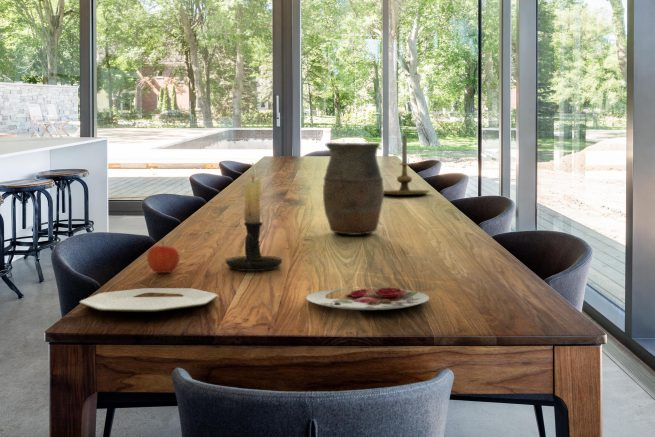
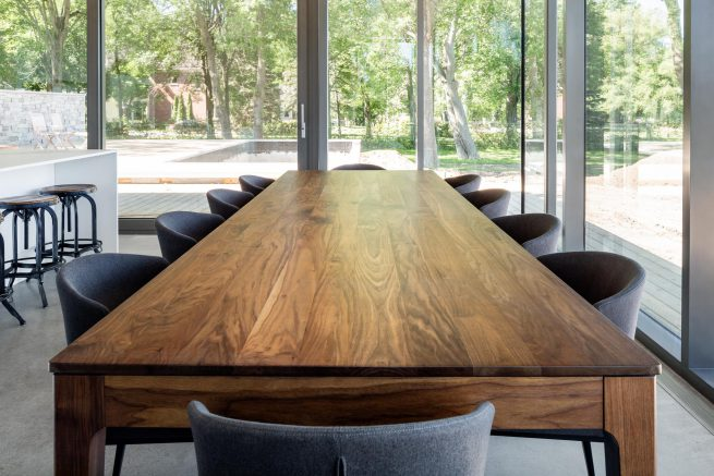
- candle holder [225,162,283,272]
- plate [79,287,219,313]
- apple [146,240,180,274]
- plate [305,286,430,311]
- vase [322,142,385,236]
- candle holder [384,134,432,196]
